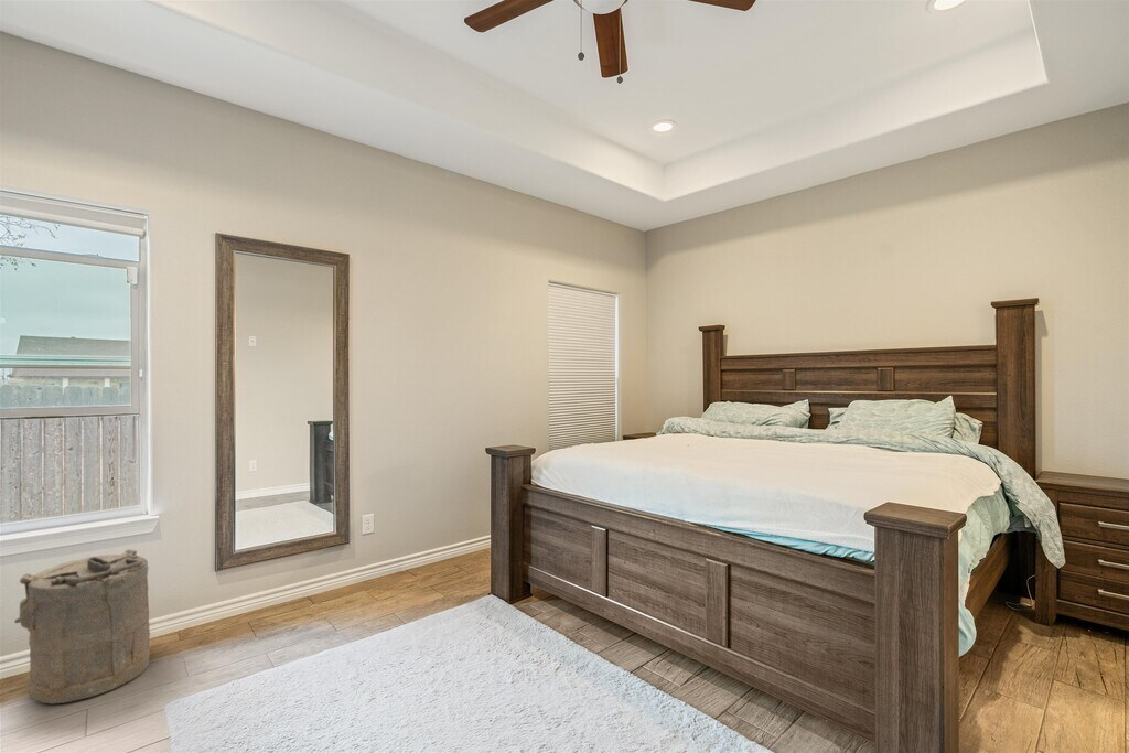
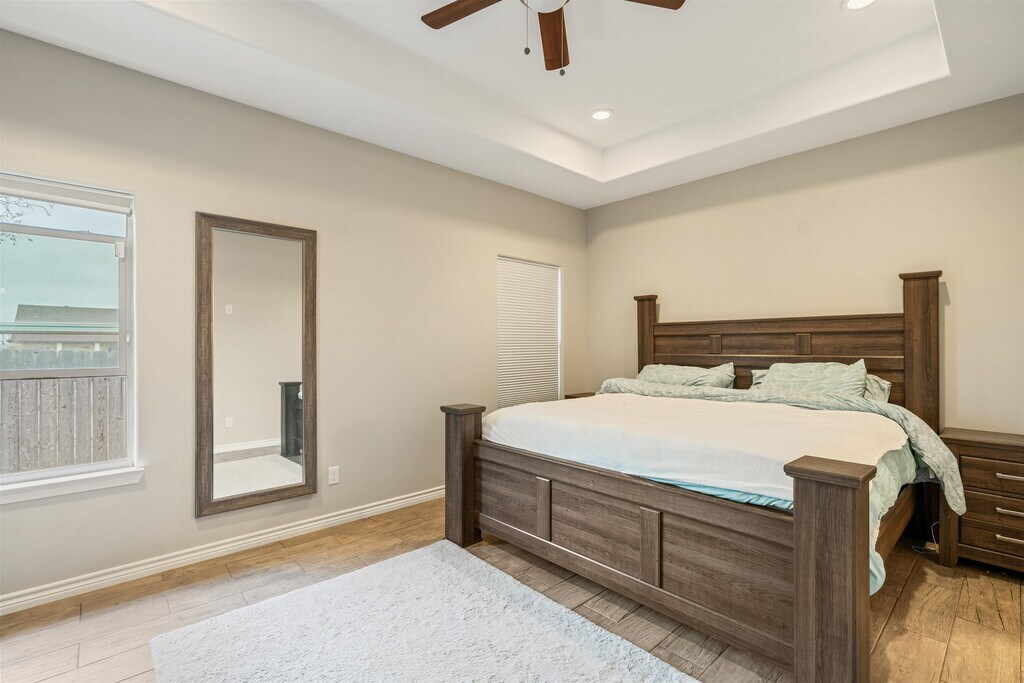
- laundry hamper [13,548,151,704]
